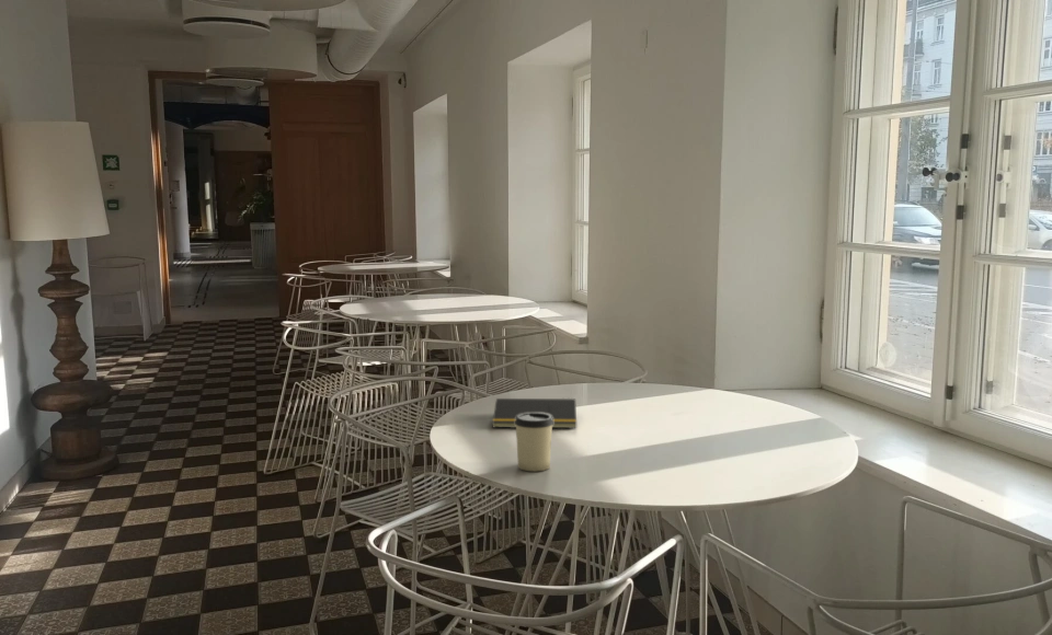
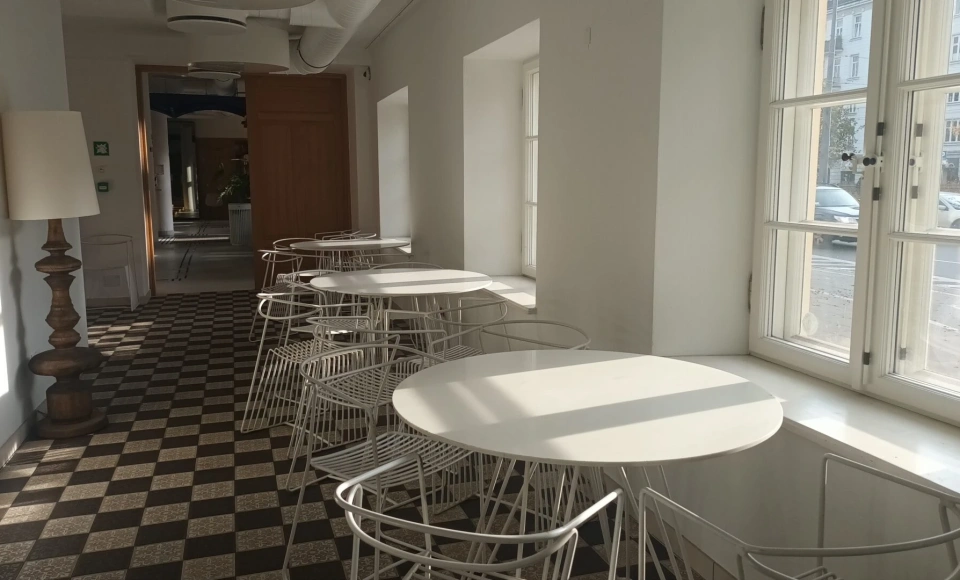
- cup [515,413,553,472]
- notepad [491,397,578,429]
